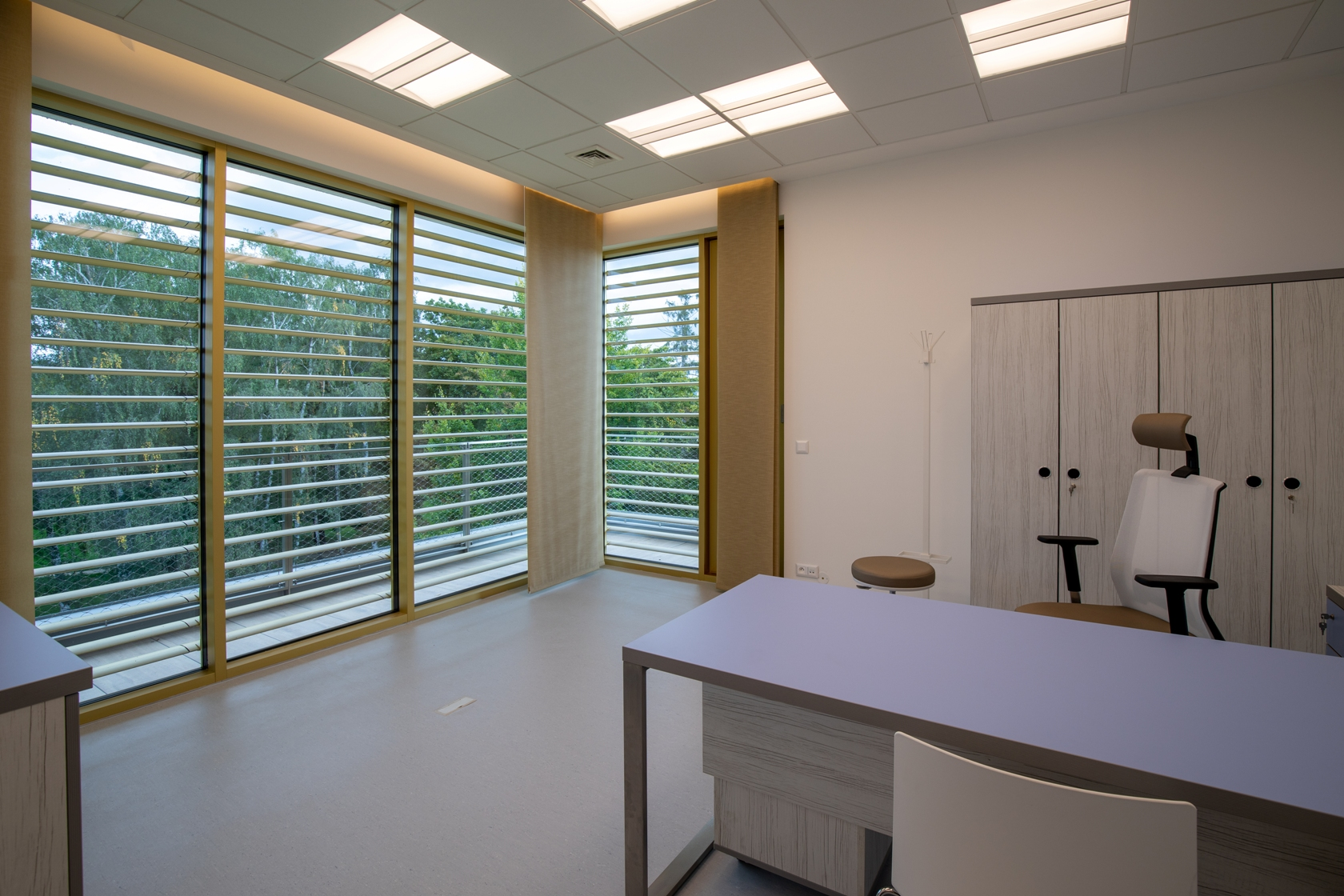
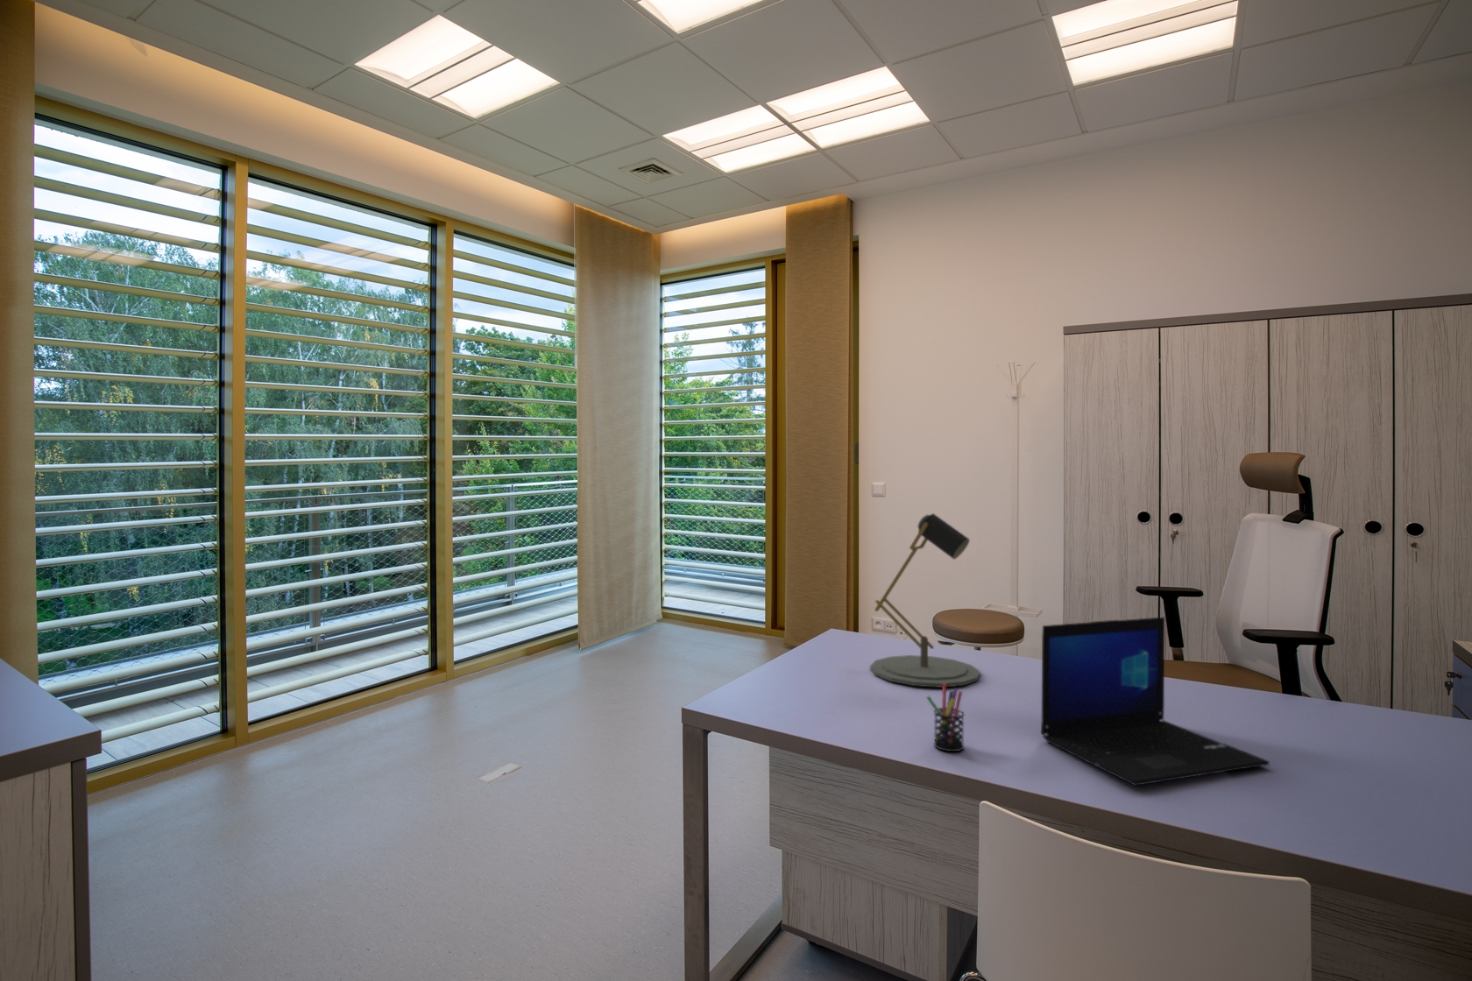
+ desk lamp [870,512,980,689]
+ laptop [1040,616,1270,786]
+ pen holder [925,683,965,752]
